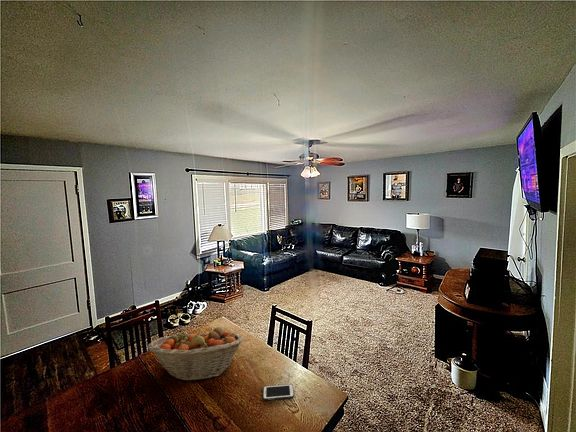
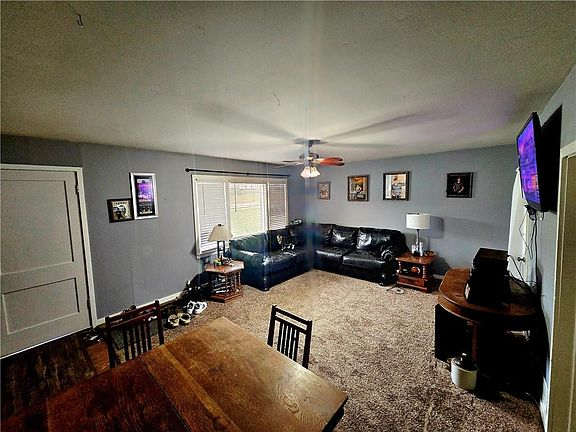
- cell phone [262,383,295,401]
- fruit basket [147,327,244,382]
